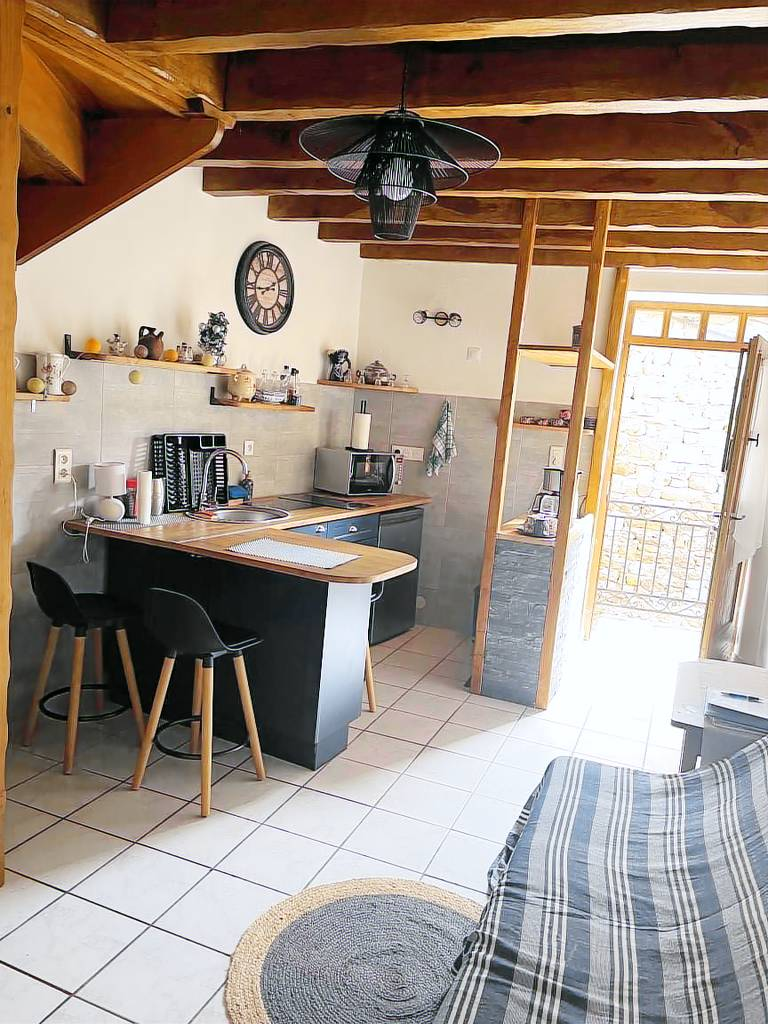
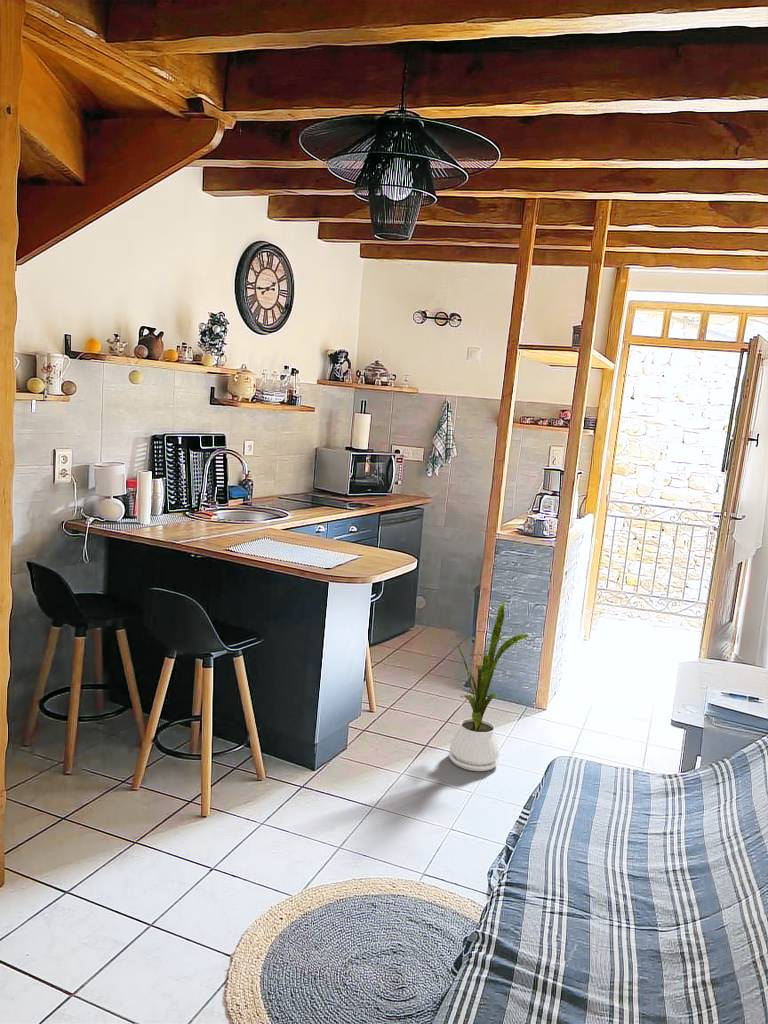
+ house plant [448,601,531,772]
